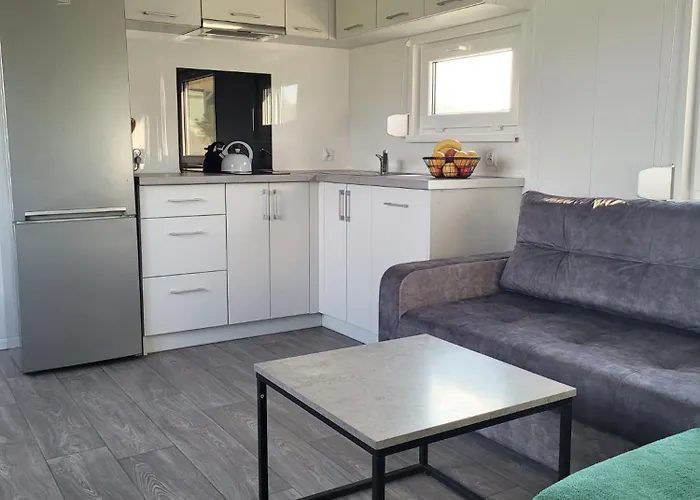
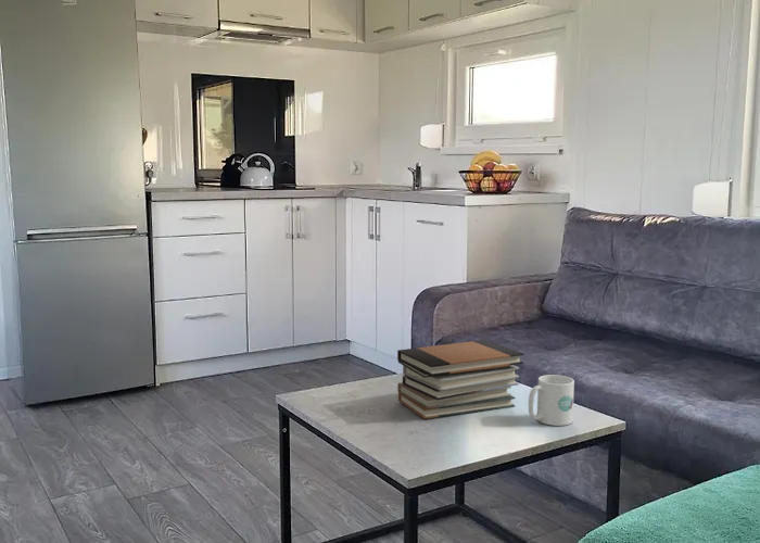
+ book stack [396,339,525,420]
+ mug [528,374,575,427]
